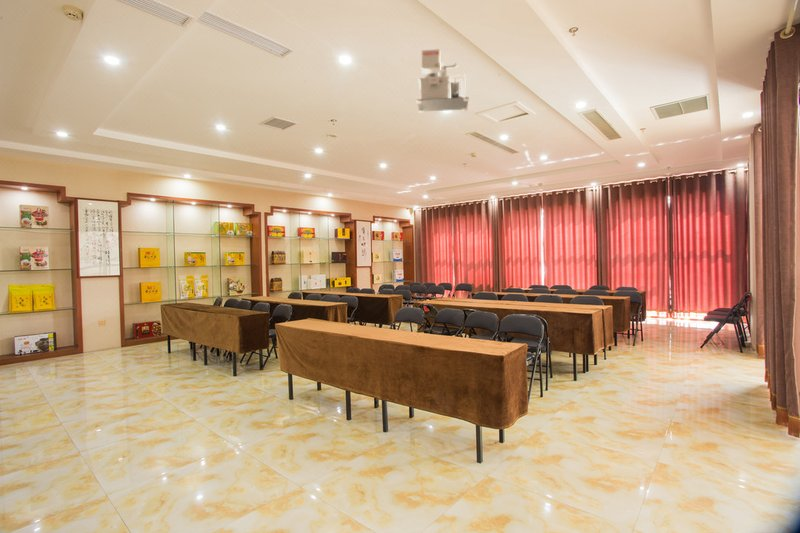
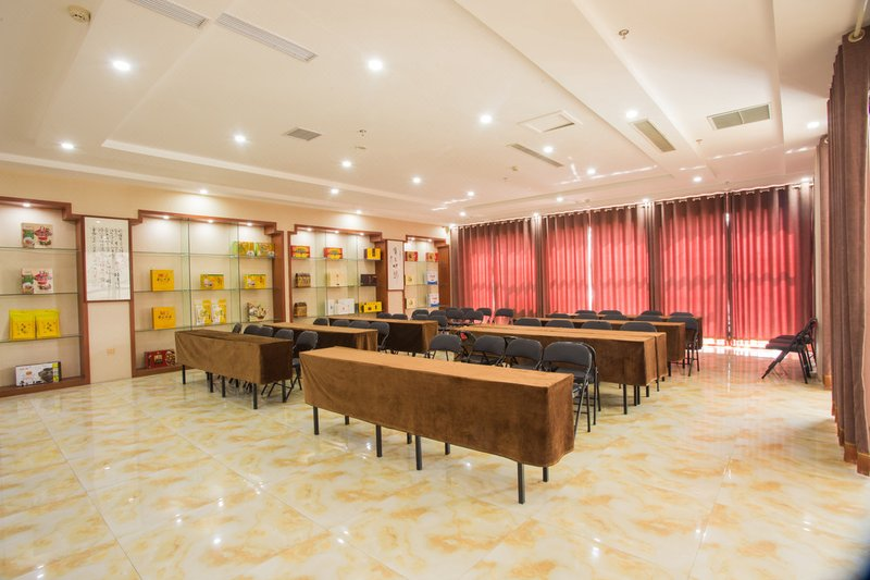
- projector [416,48,470,114]
